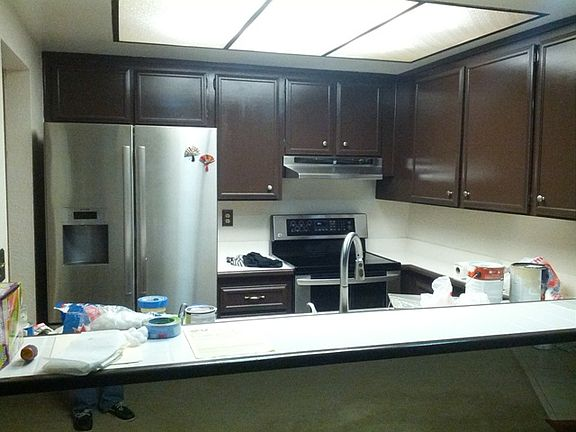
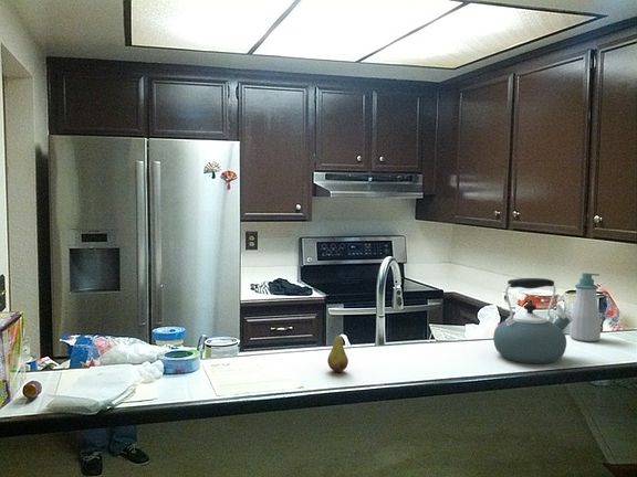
+ soap bottle [568,272,602,342]
+ kettle [492,277,573,364]
+ fruit [326,326,349,373]
